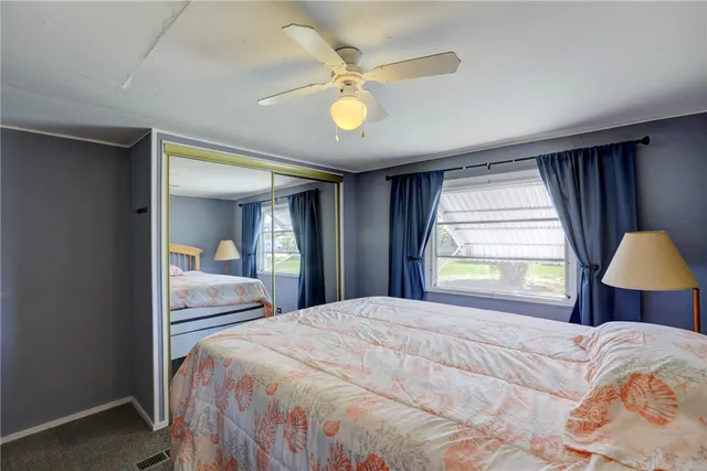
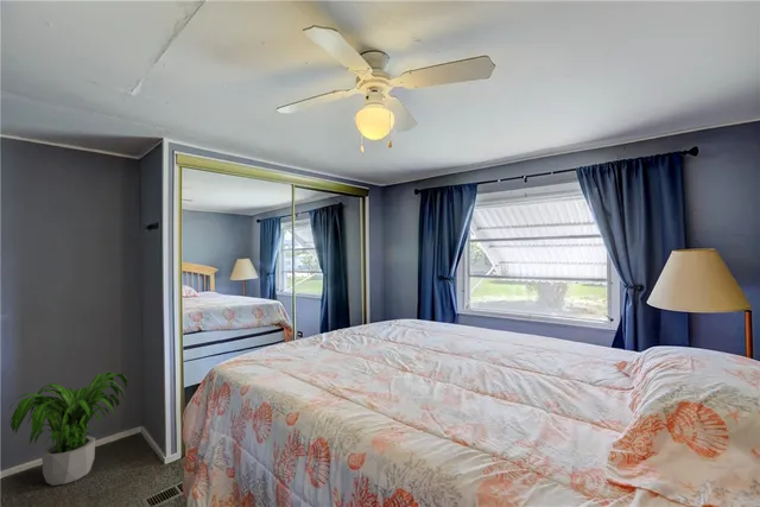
+ potted plant [7,370,128,487]
